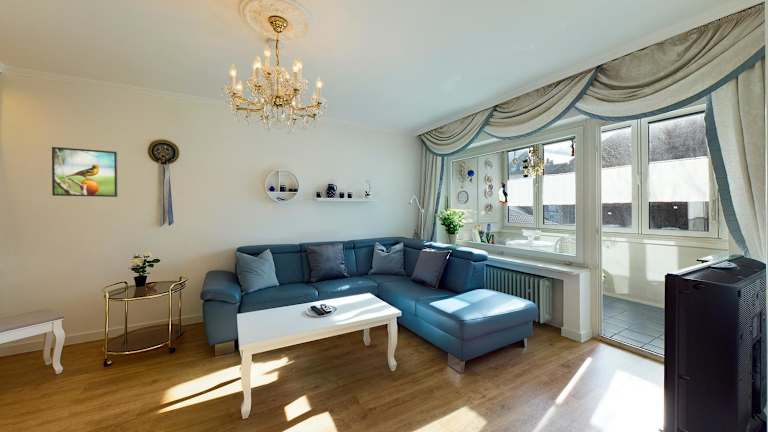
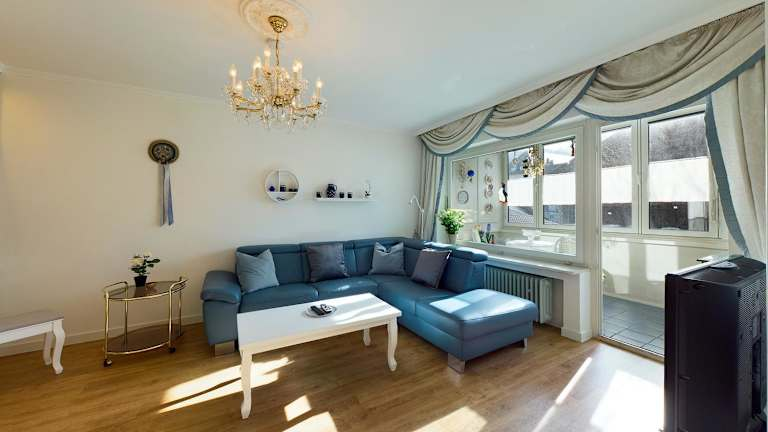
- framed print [51,146,119,198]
